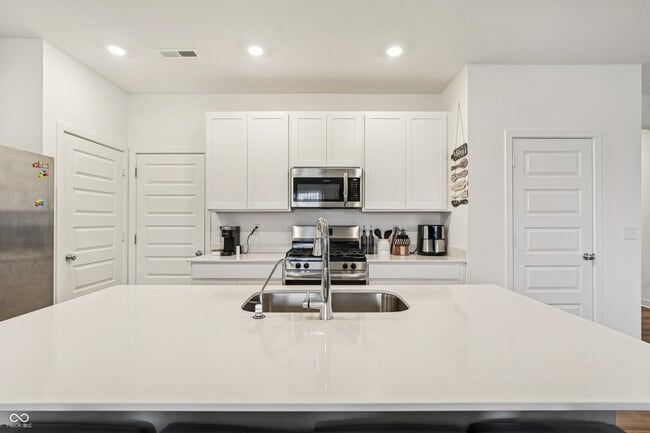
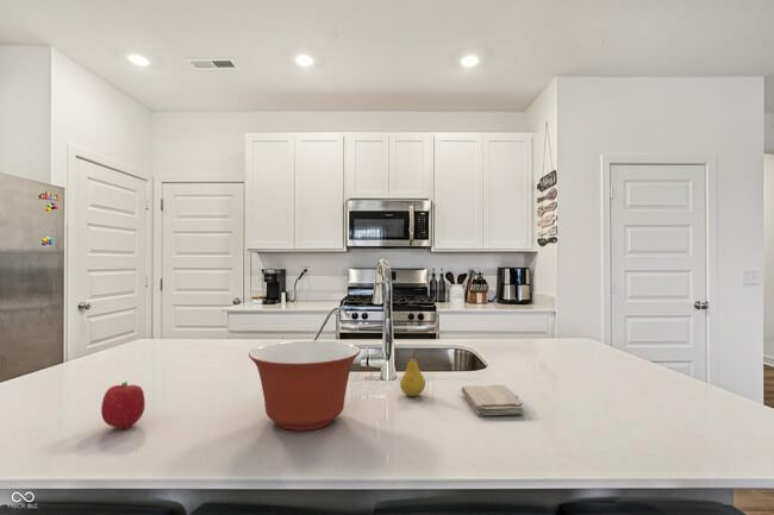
+ washcloth [460,383,525,417]
+ fruit [399,348,426,397]
+ mixing bowl [248,339,361,432]
+ fruit [100,381,146,431]
